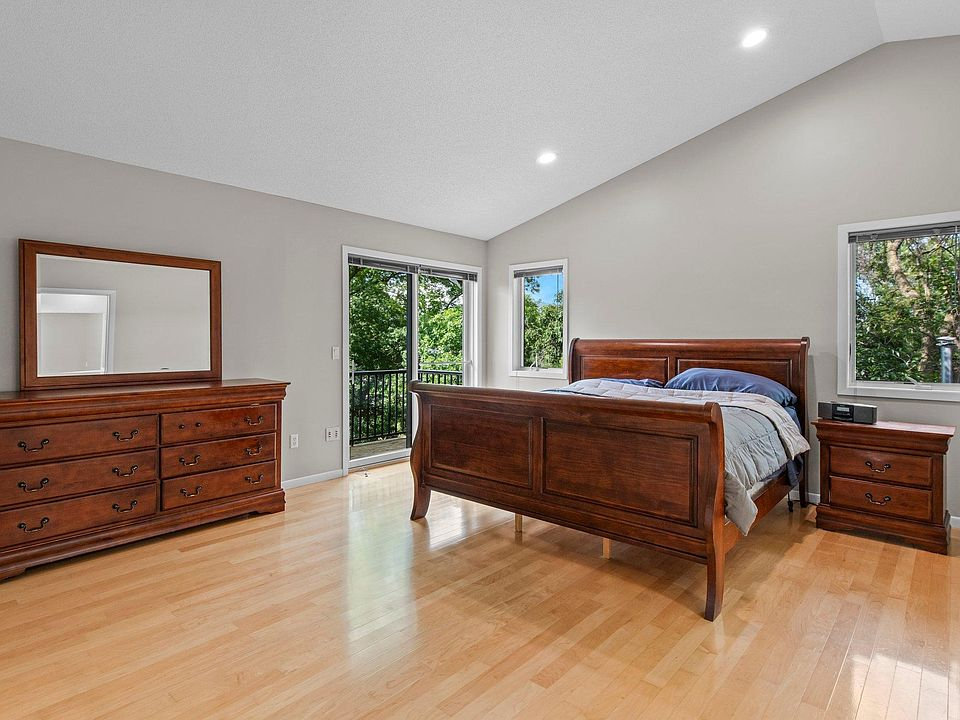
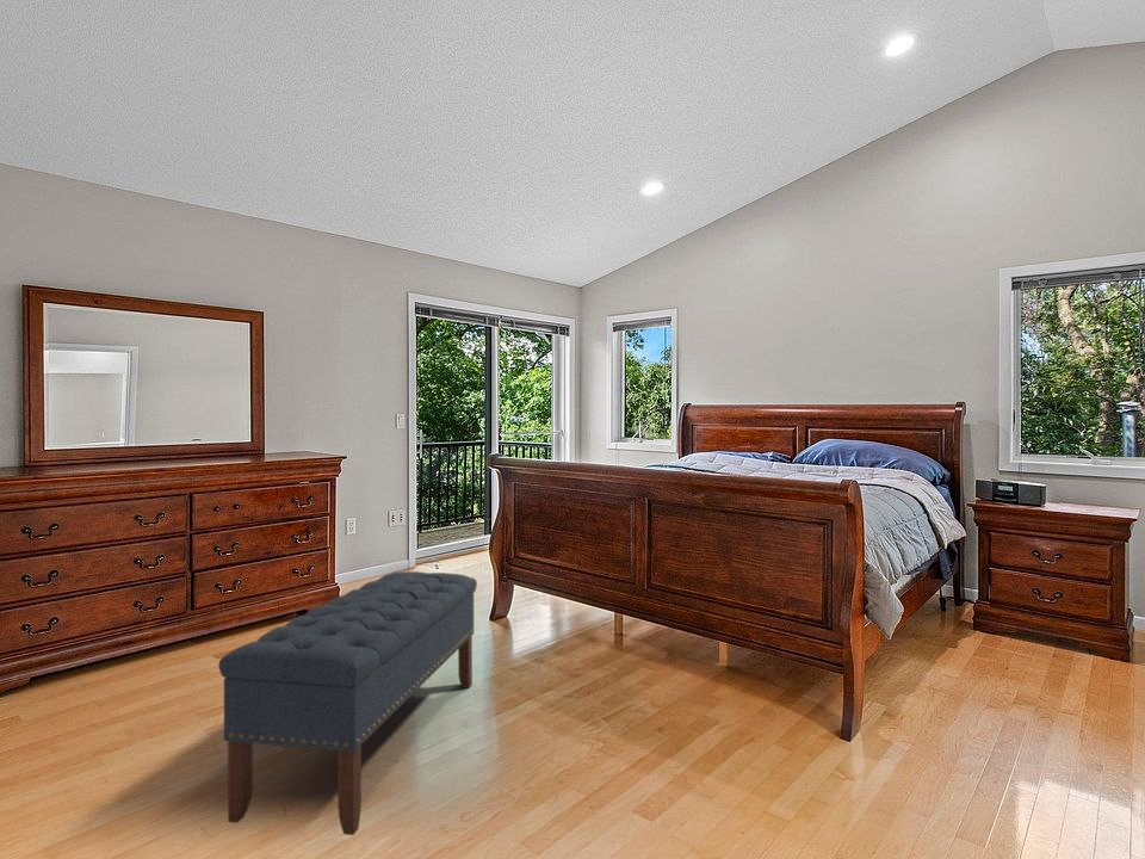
+ bench [217,570,478,836]
